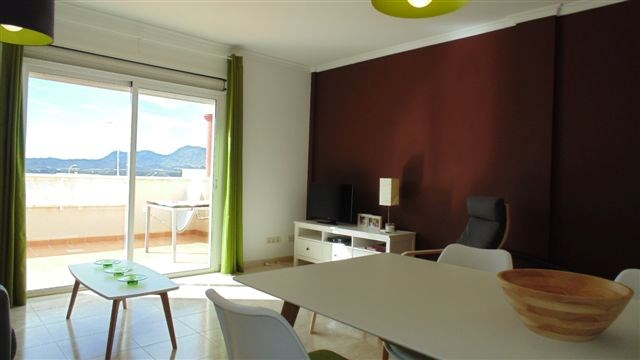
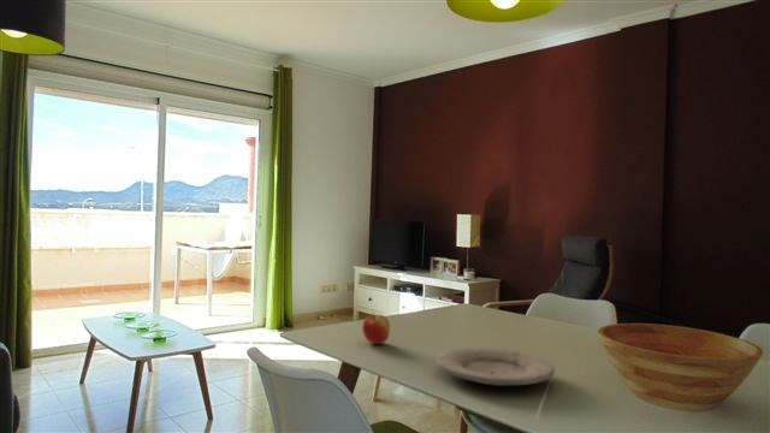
+ plate [436,346,556,387]
+ apple [361,313,391,345]
